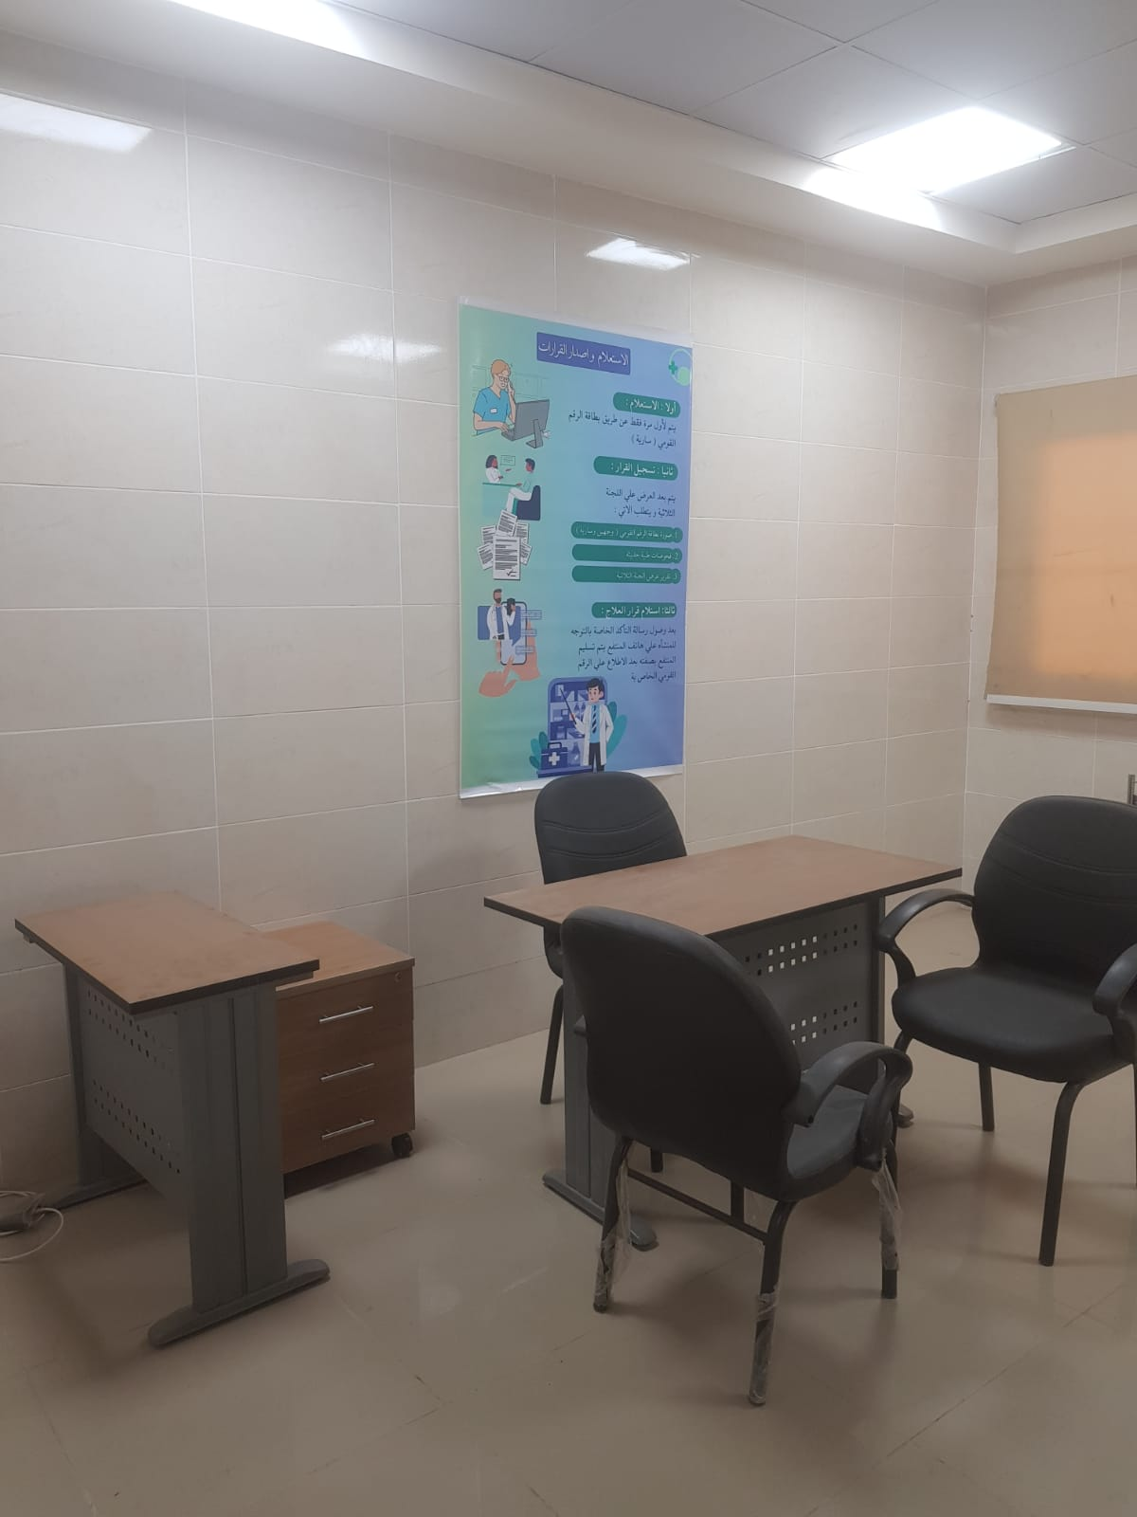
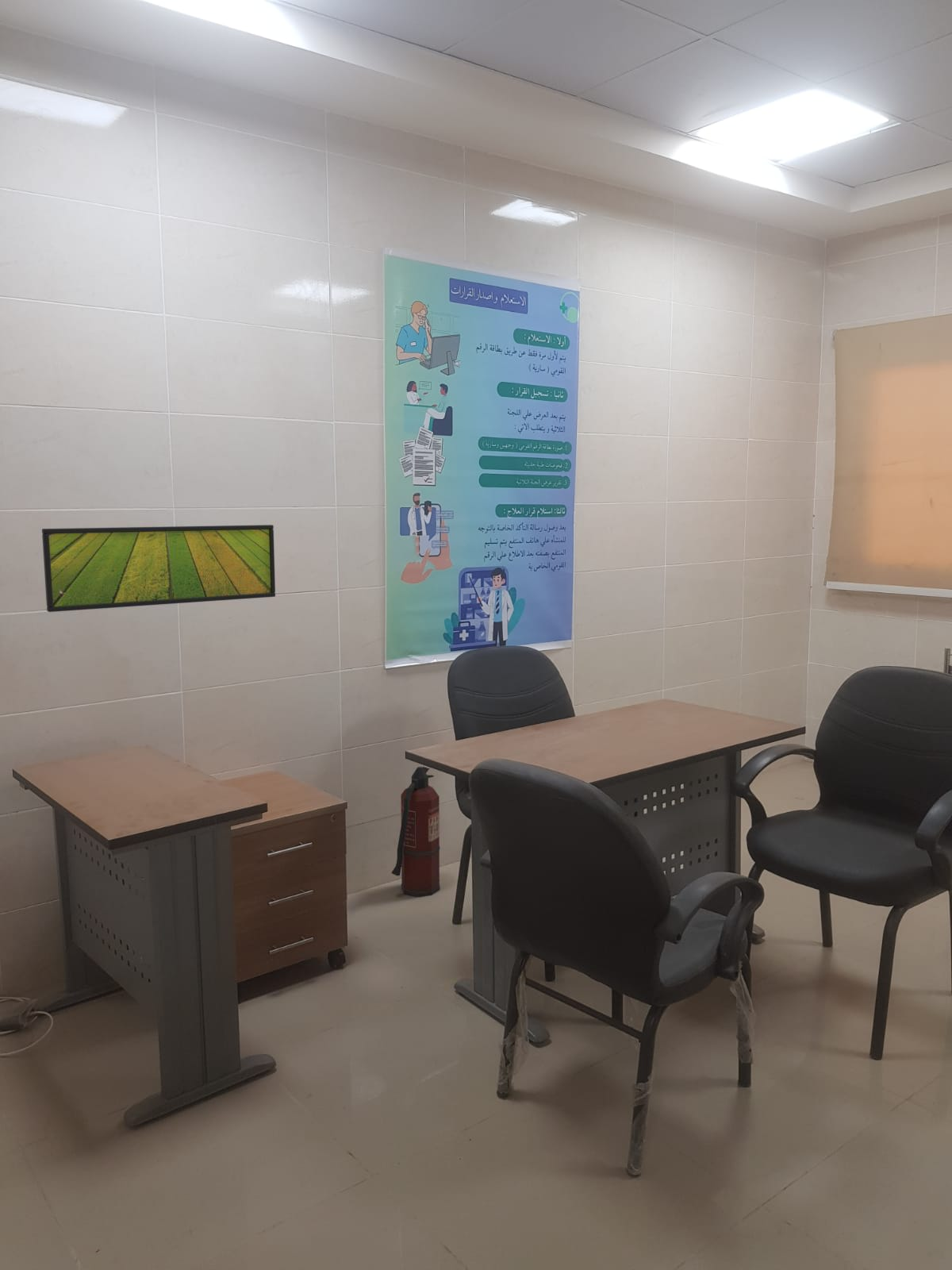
+ fire extinguisher [390,766,441,898]
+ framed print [41,524,276,613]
